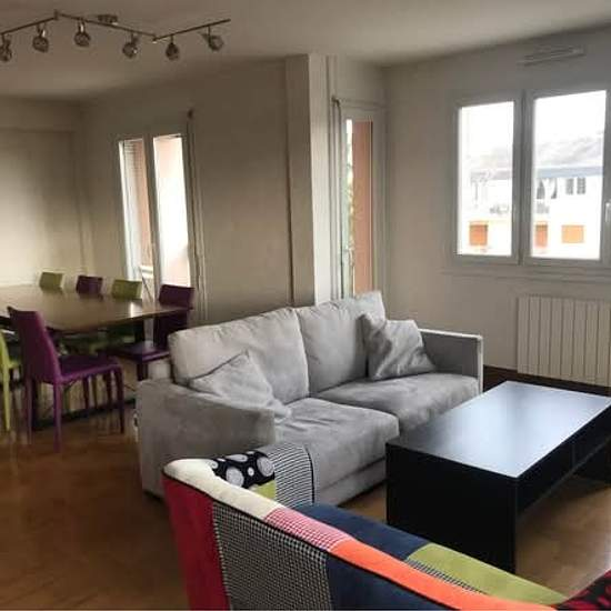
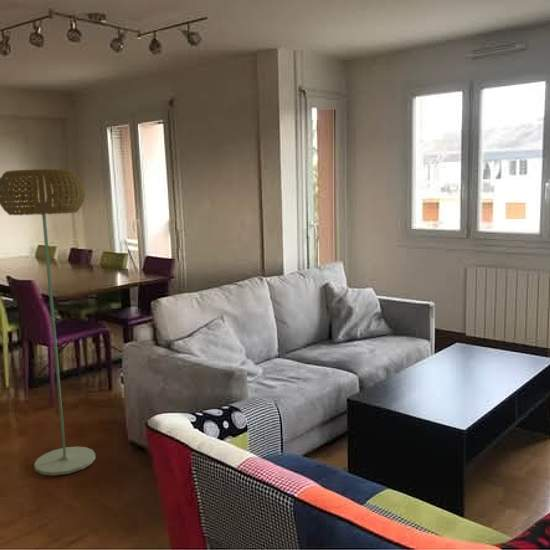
+ floor lamp [0,168,96,476]
